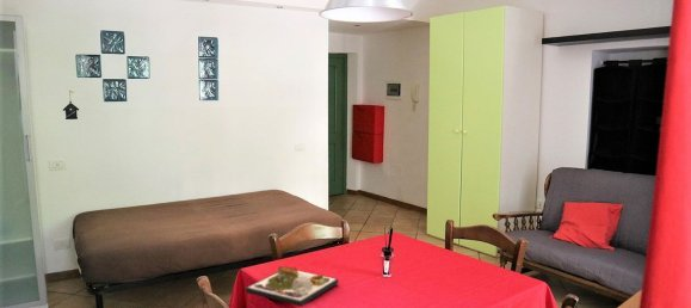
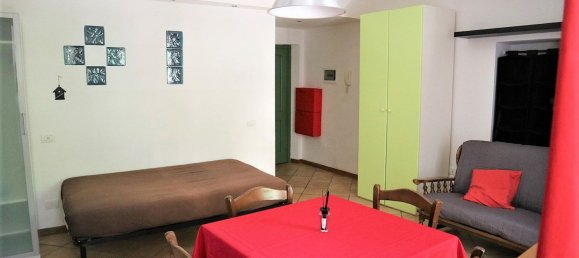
- dinner plate [245,265,340,308]
